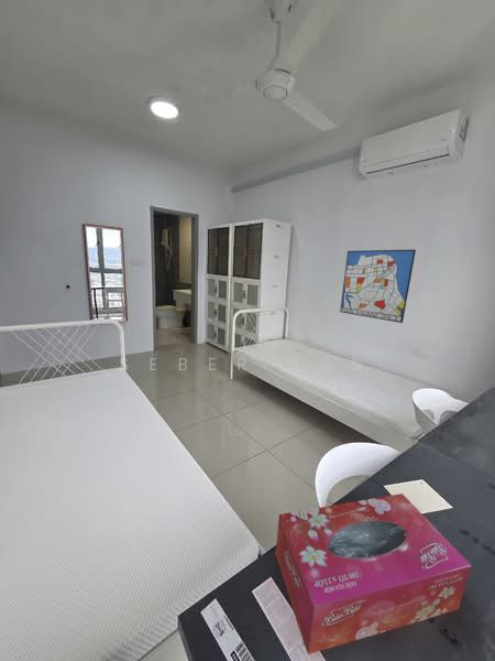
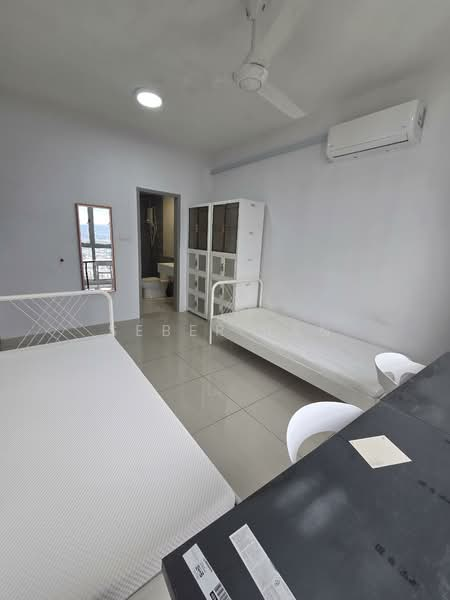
- tissue box [275,492,472,655]
- wall art [339,249,417,324]
